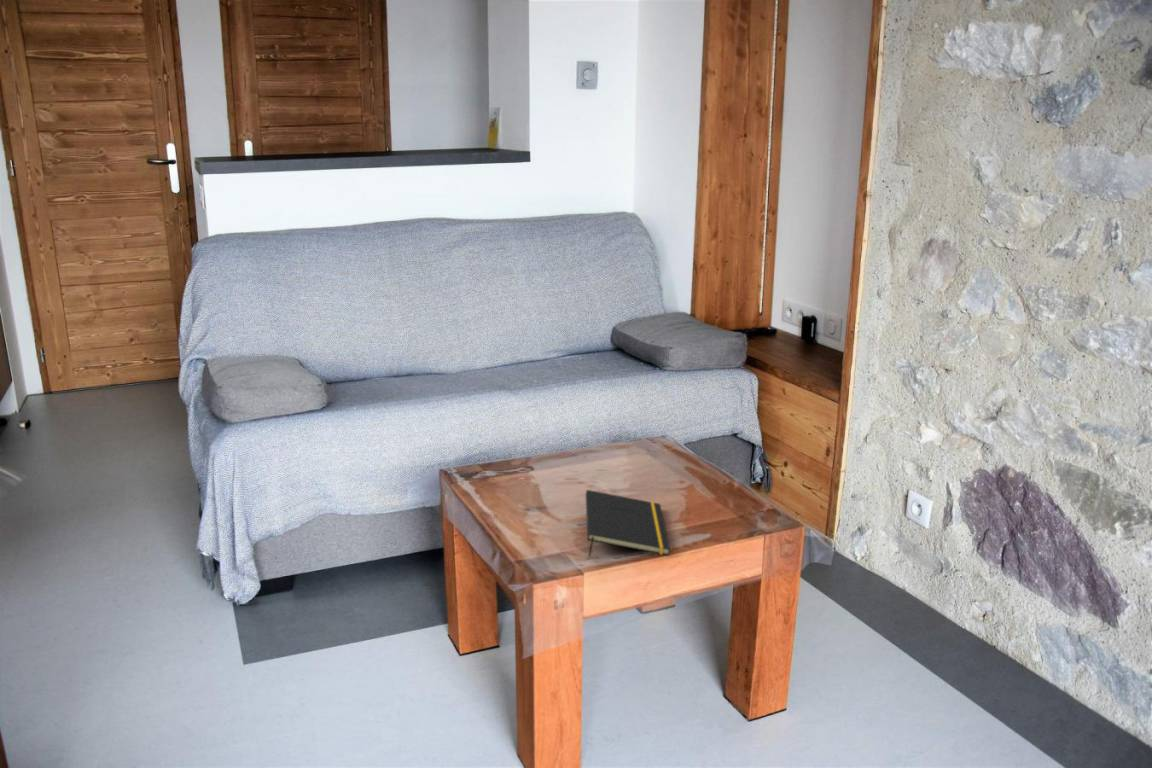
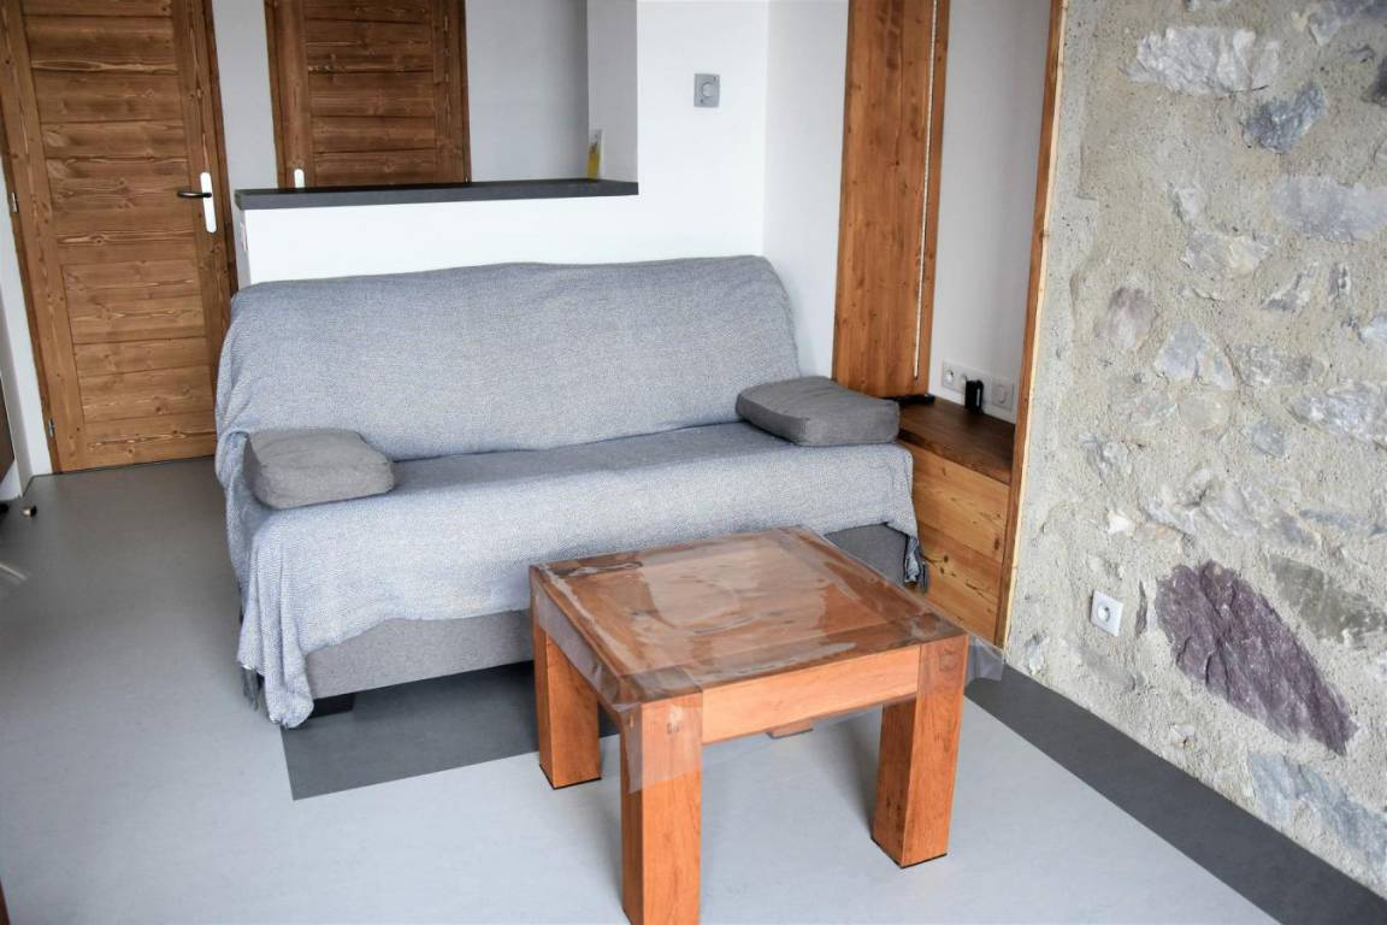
- notepad [585,489,671,558]
